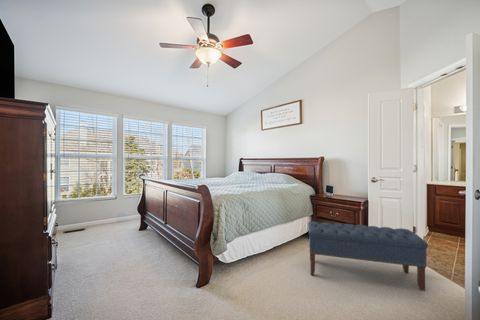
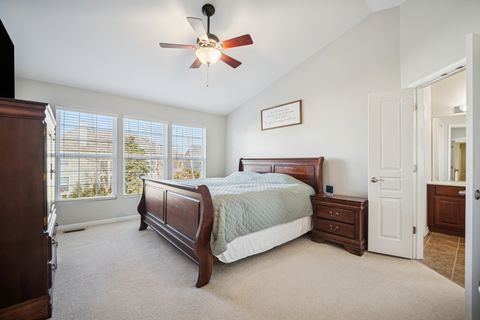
- bench [307,221,429,292]
